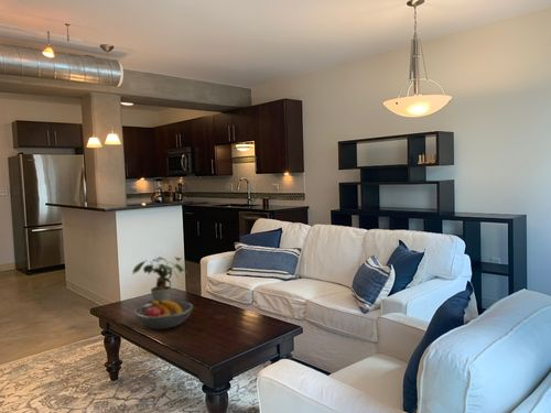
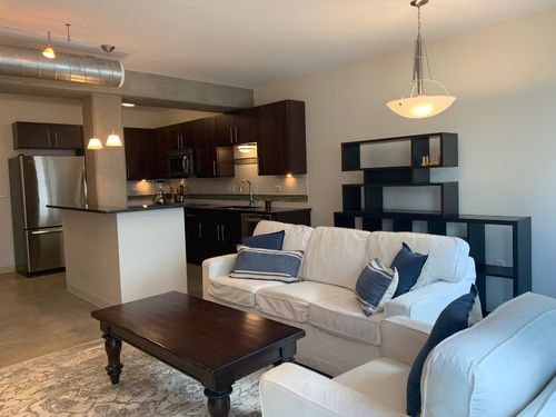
- potted plant [132,256,188,302]
- fruit bowl [132,300,194,330]
